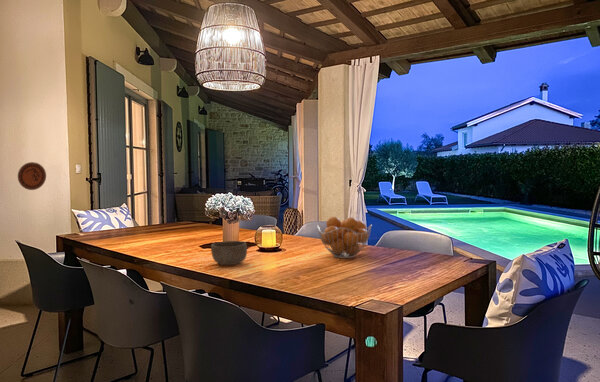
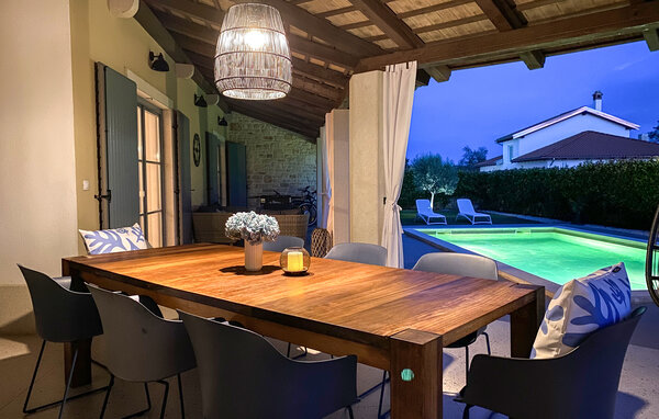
- bowl [210,240,248,266]
- fruit basket [316,216,373,259]
- decorative plate [17,161,47,191]
